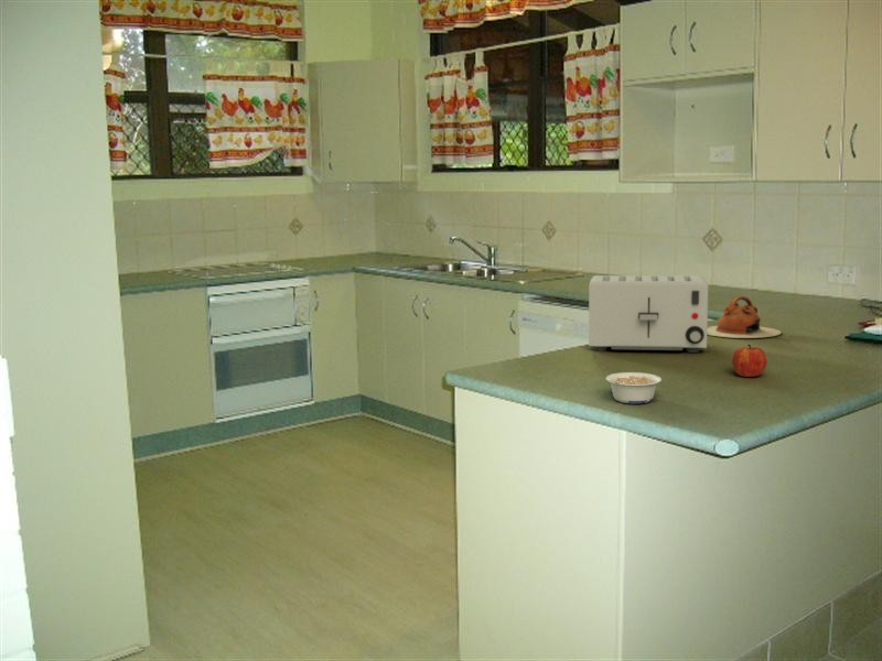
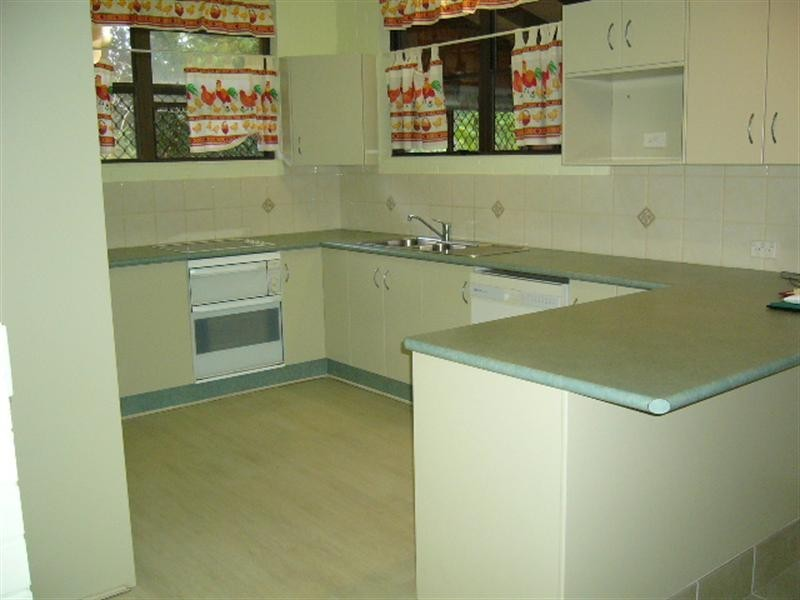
- legume [605,371,663,404]
- fruit [731,344,768,378]
- teapot [707,294,782,339]
- toaster [588,274,710,354]
